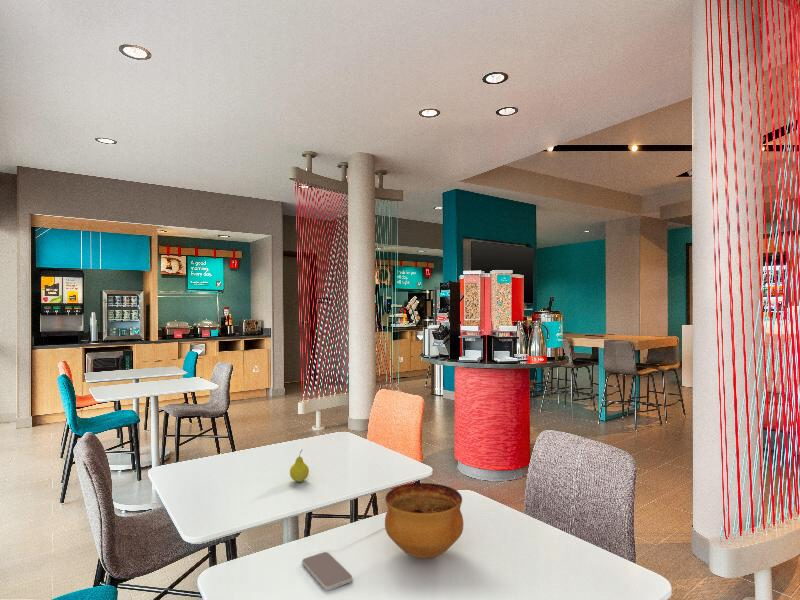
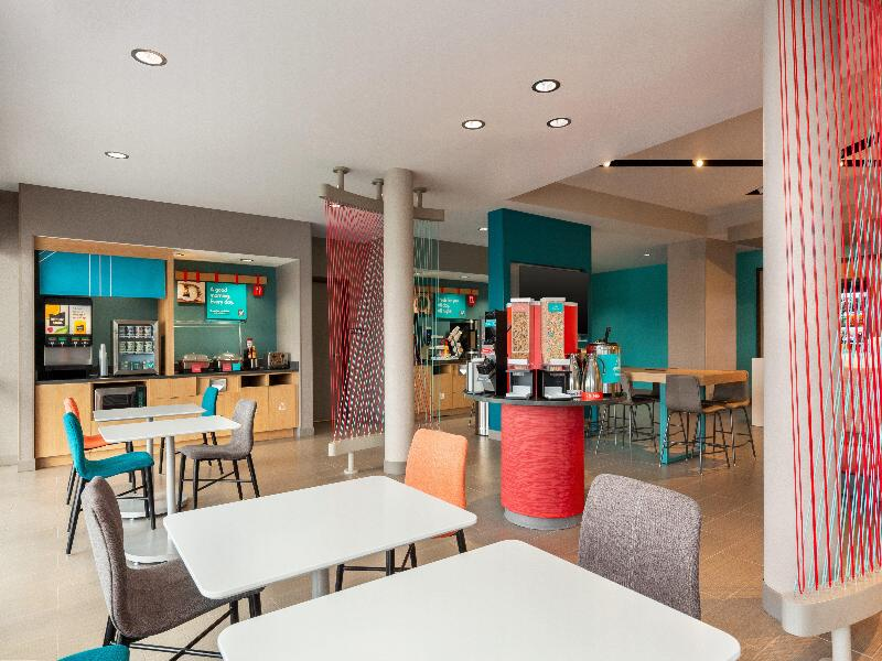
- bowl [384,482,464,559]
- smartphone [301,551,353,591]
- fruit [289,448,310,483]
